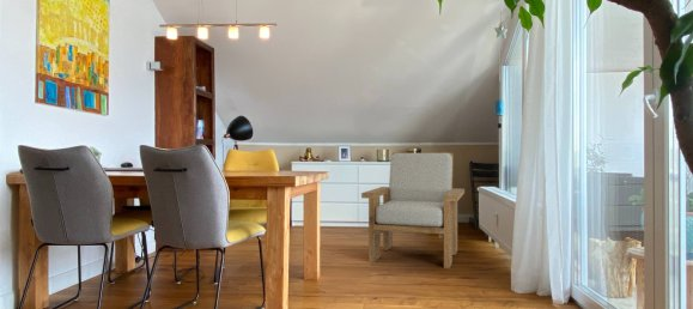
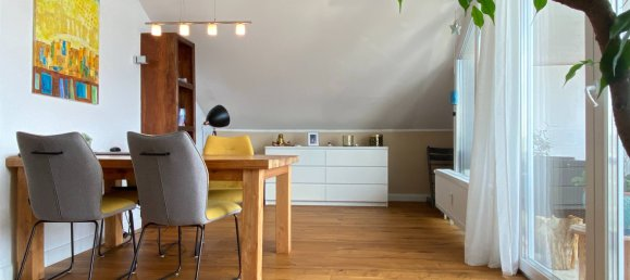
- armchair [360,152,466,269]
